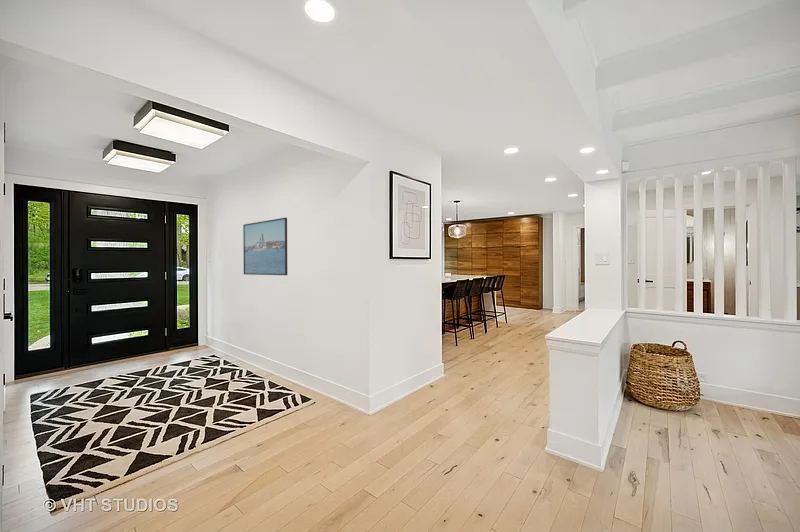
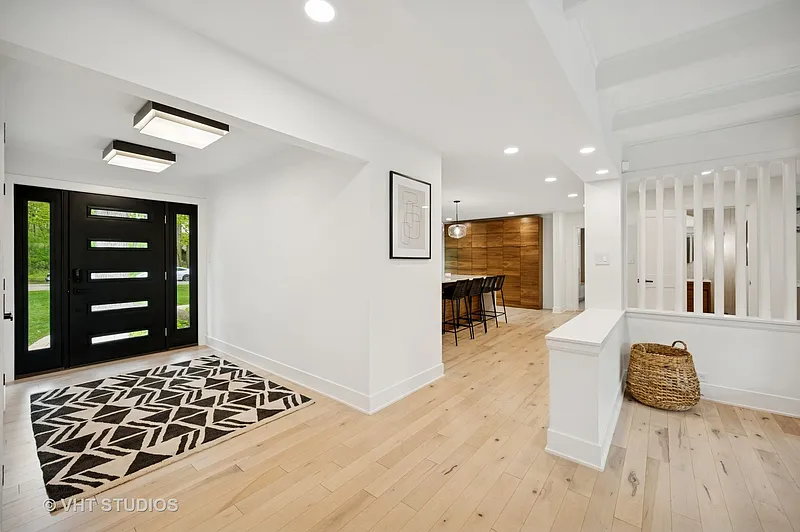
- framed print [242,217,288,276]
